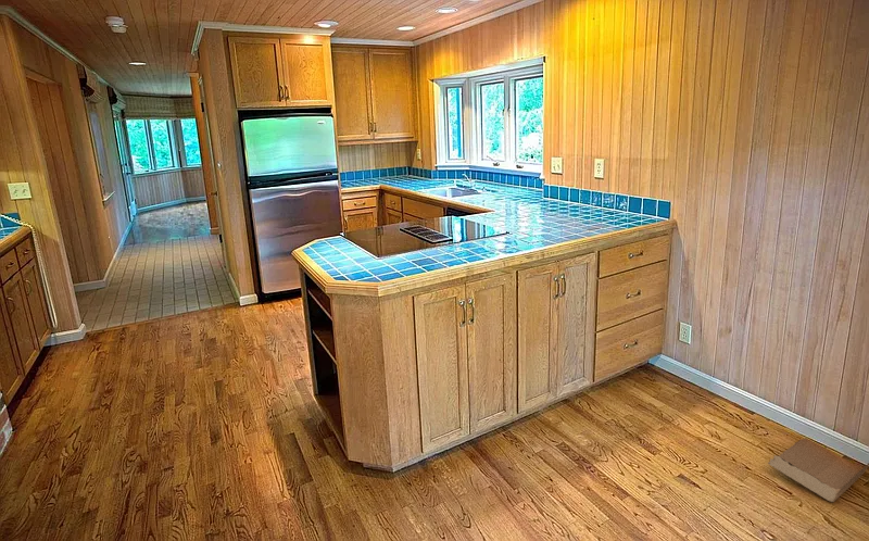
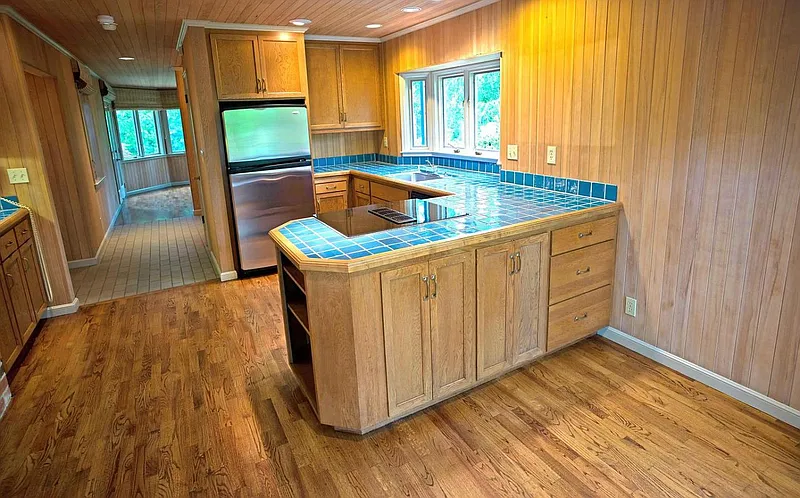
- cardboard box [767,438,869,503]
